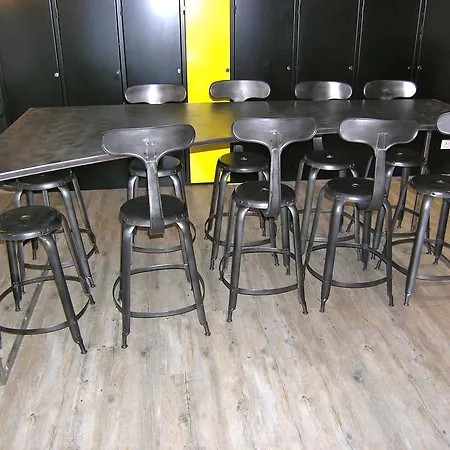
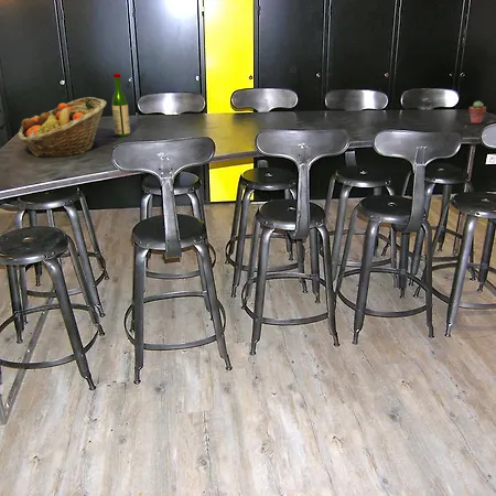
+ fruit basket [18,96,108,159]
+ wine bottle [111,73,131,138]
+ potted succulent [467,100,487,125]
